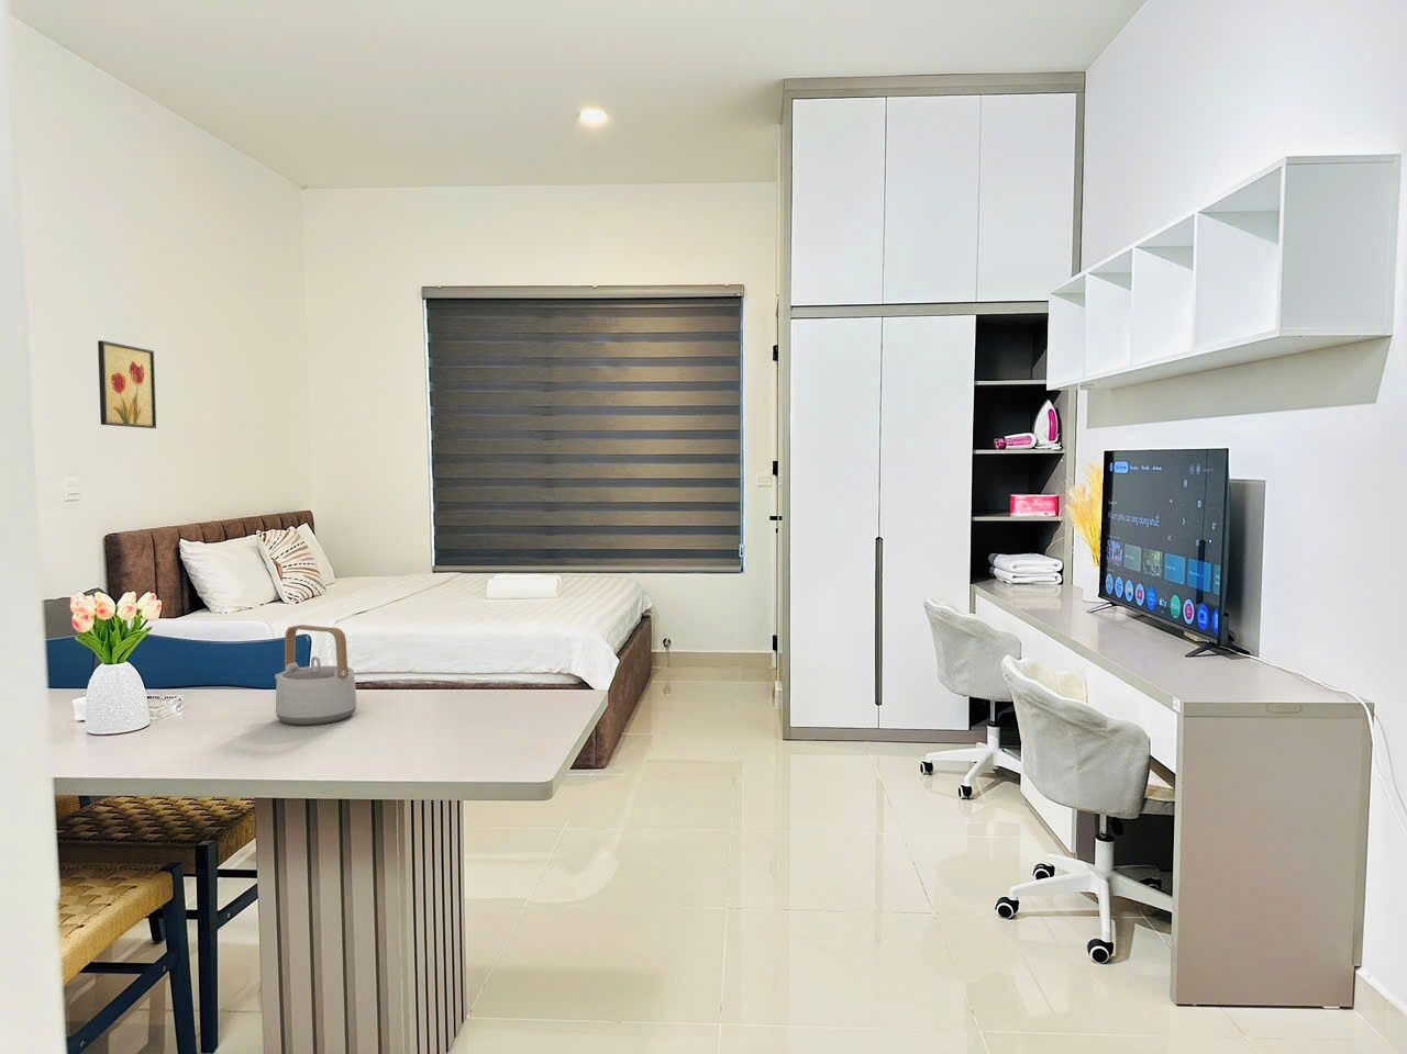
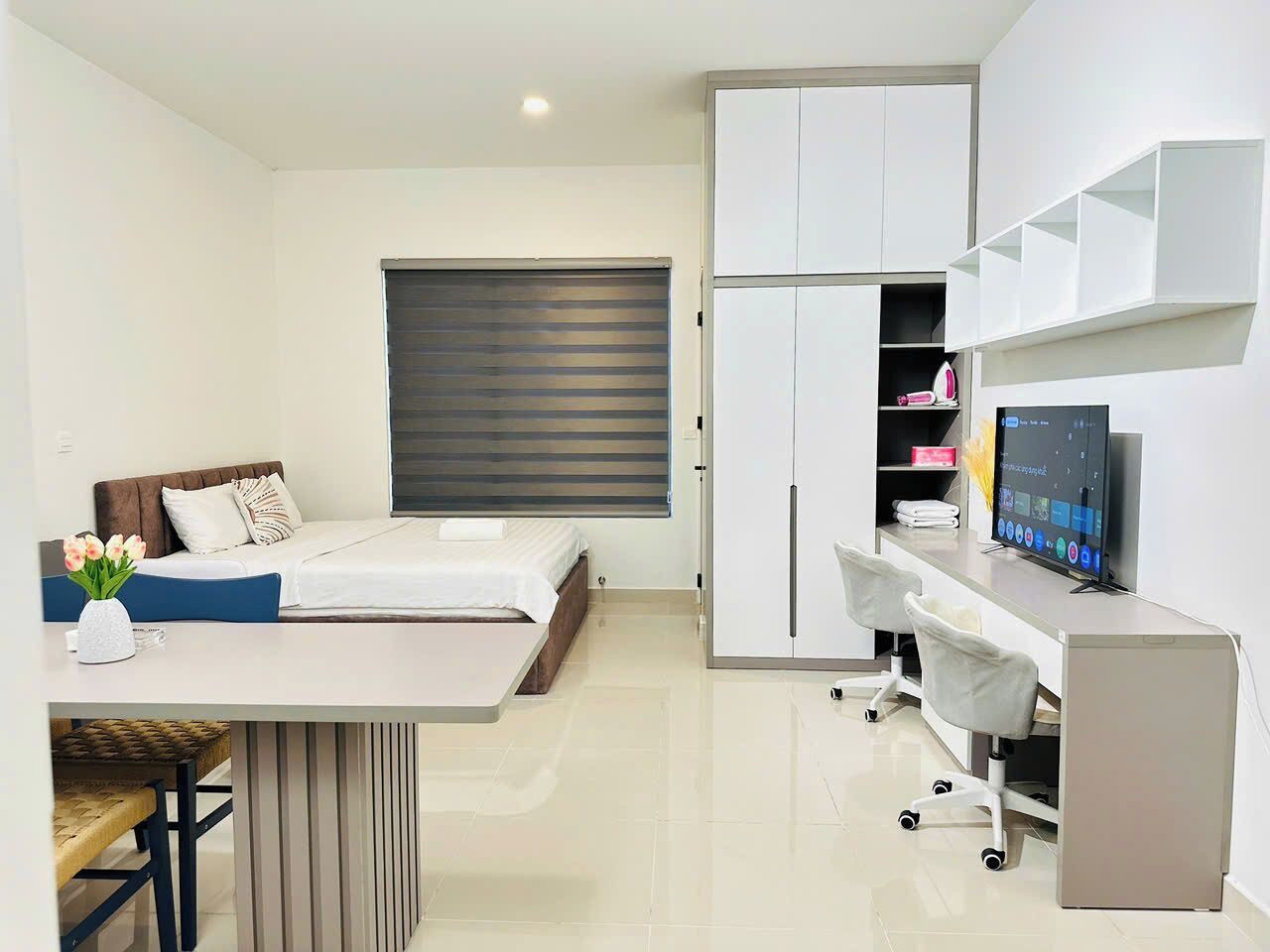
- wall art [96,339,157,430]
- teapot [274,623,358,725]
